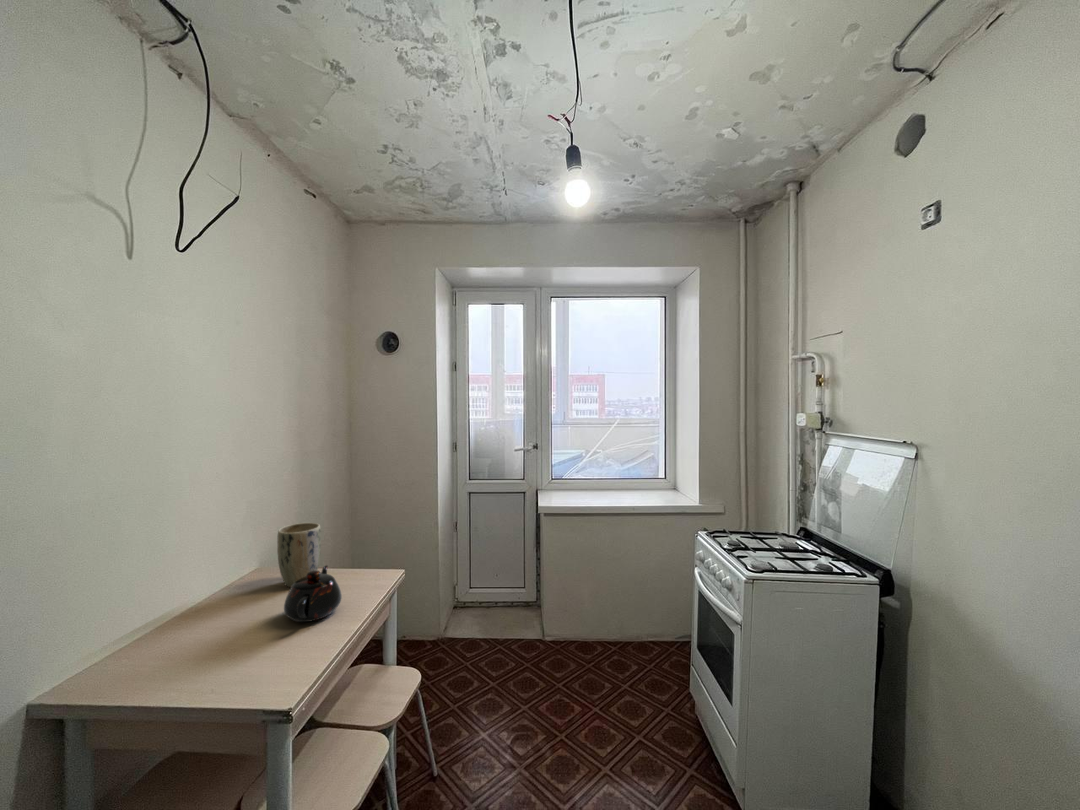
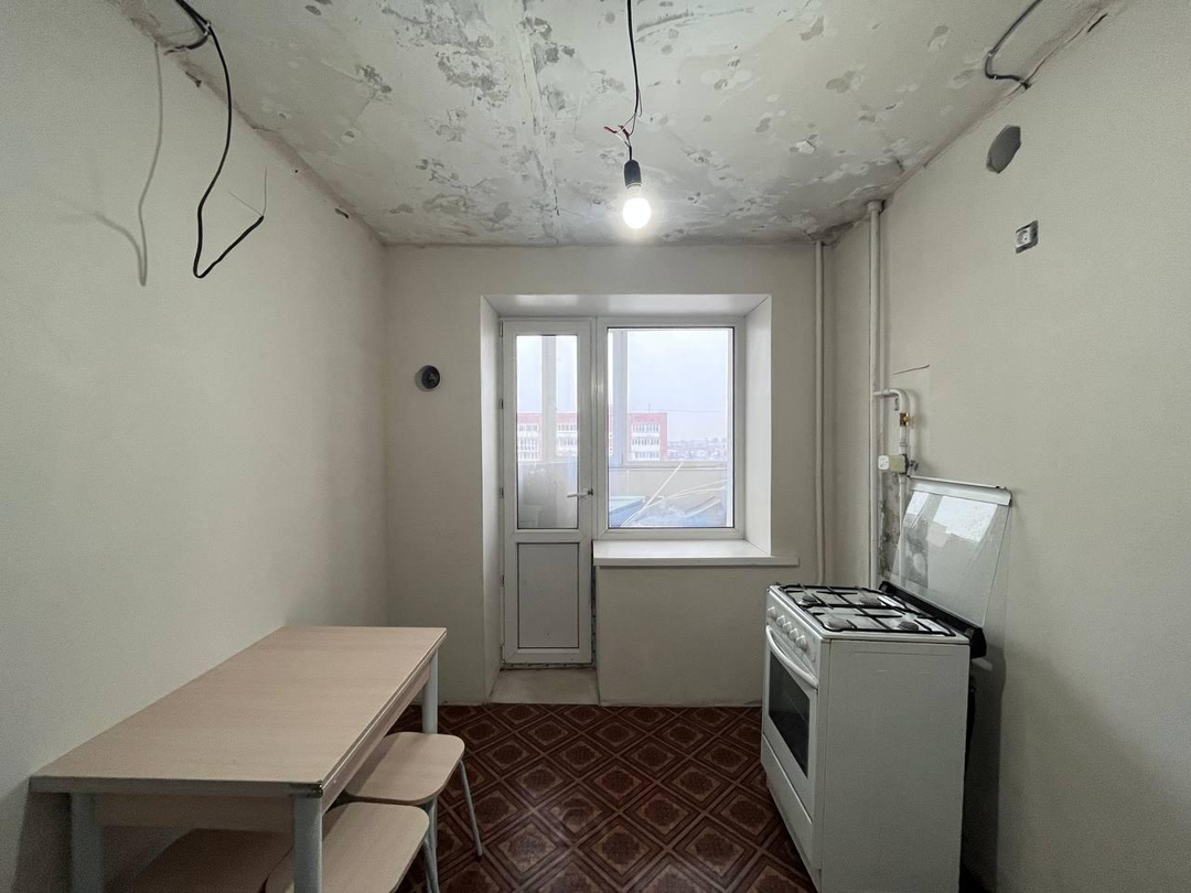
- plant pot [276,522,322,588]
- teapot [283,564,343,623]
